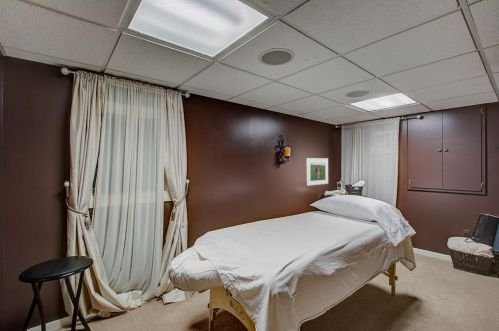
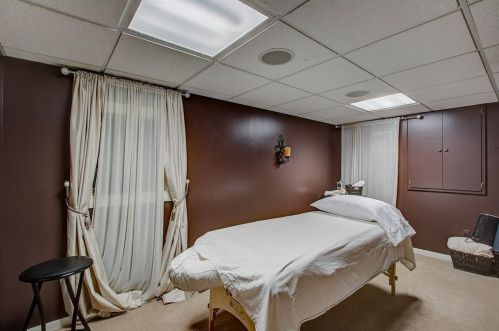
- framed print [306,157,329,187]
